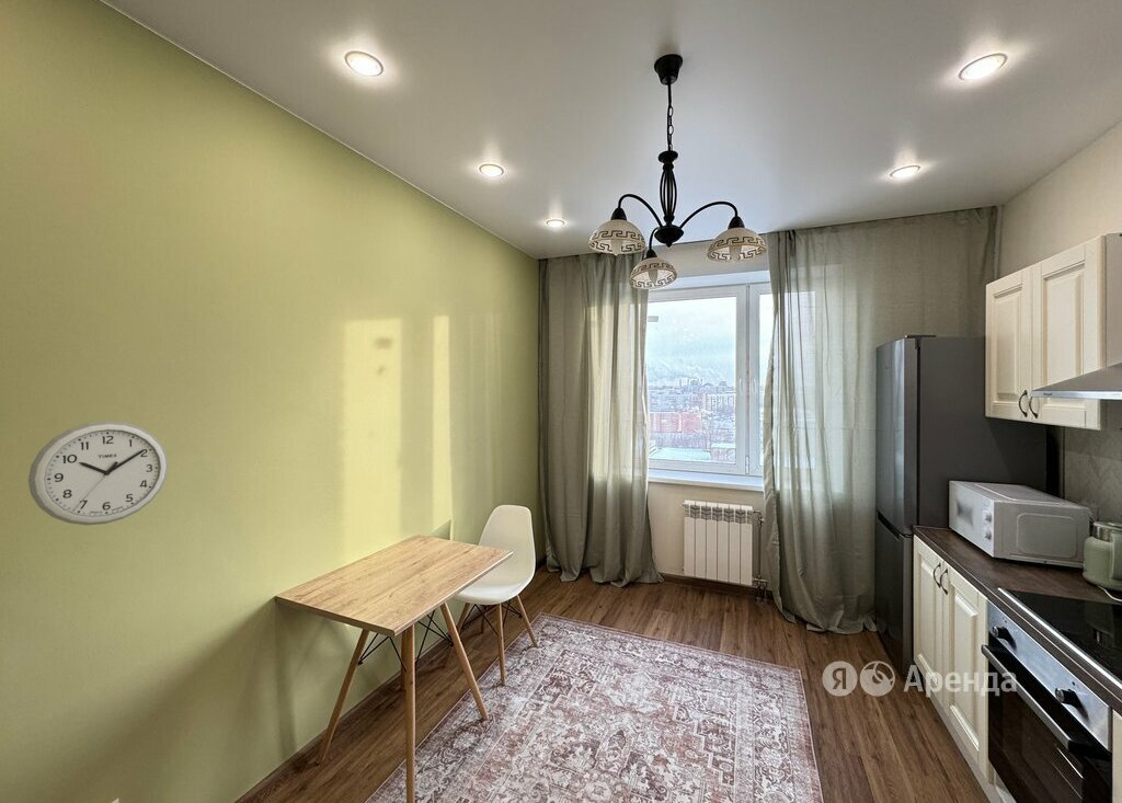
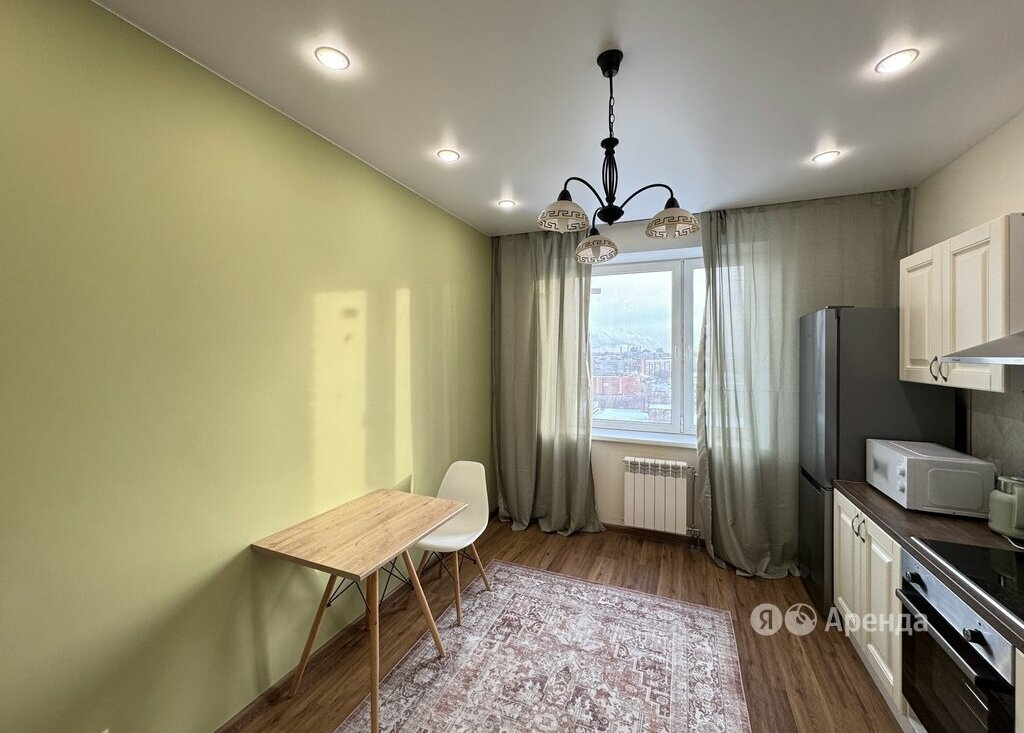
- wall clock [27,420,169,527]
